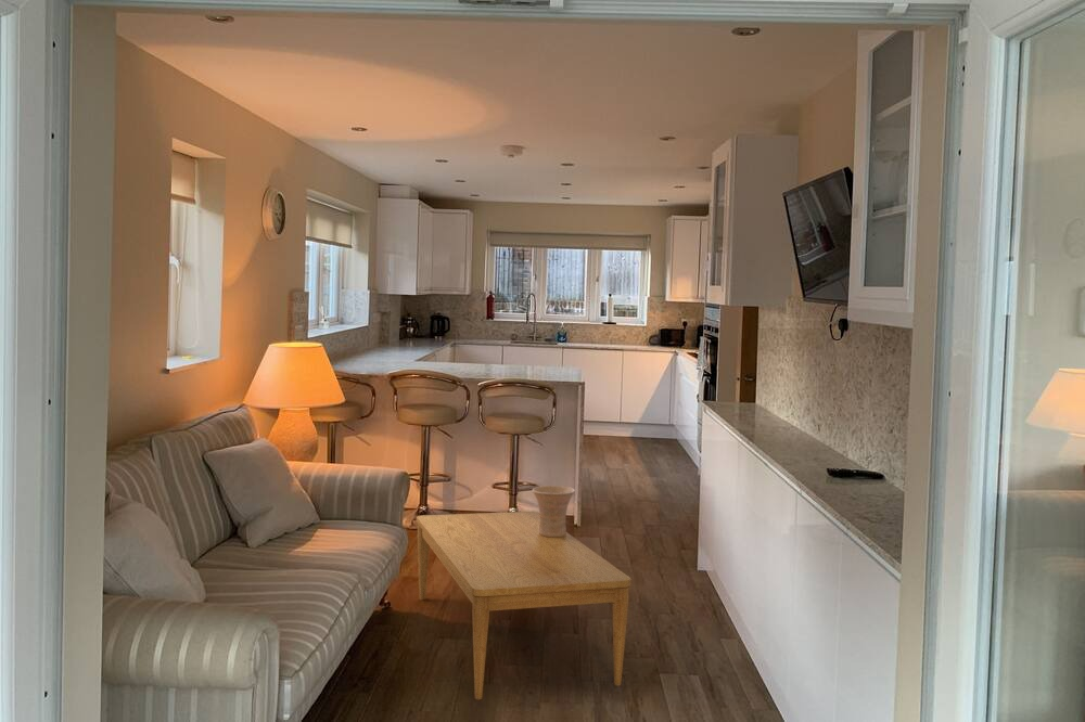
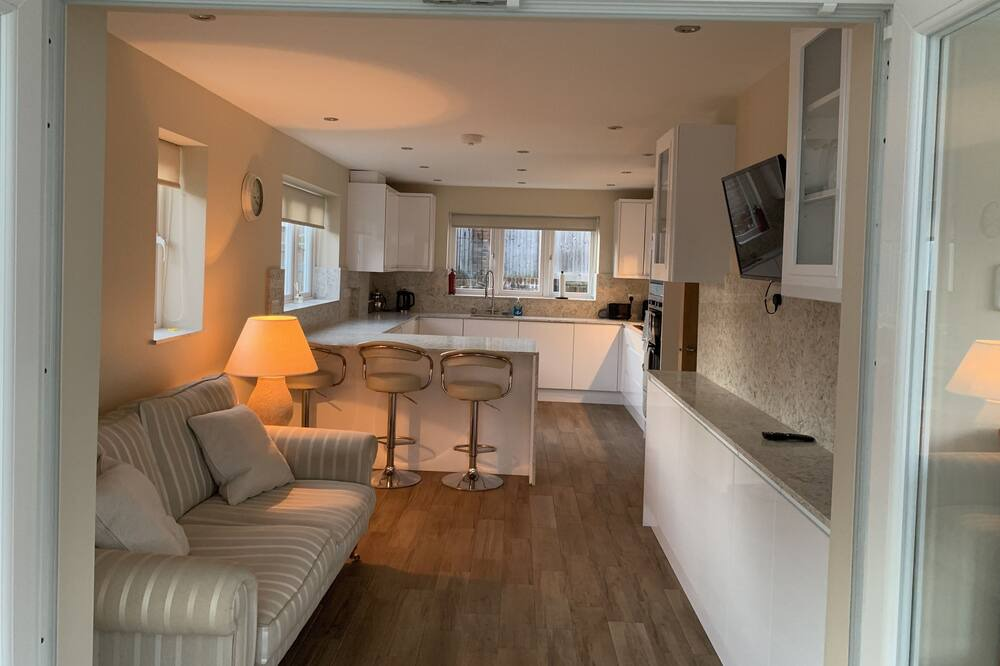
- coffee table [416,511,633,700]
- vase [532,485,576,538]
